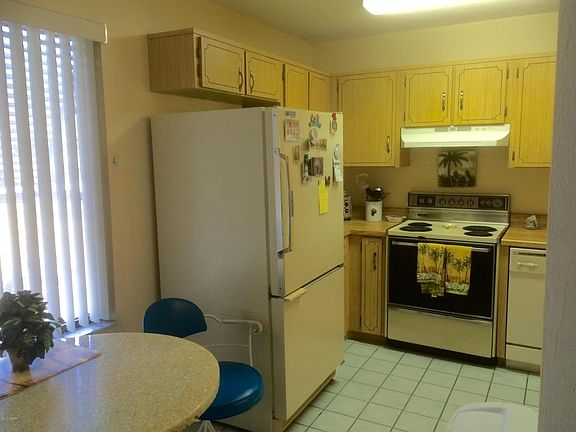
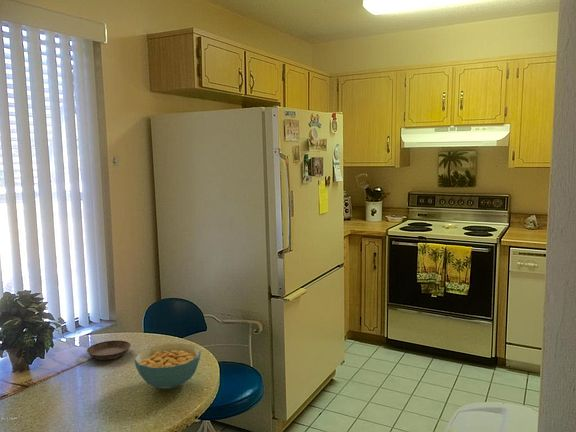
+ cereal bowl [133,342,202,390]
+ saucer [86,339,132,361]
